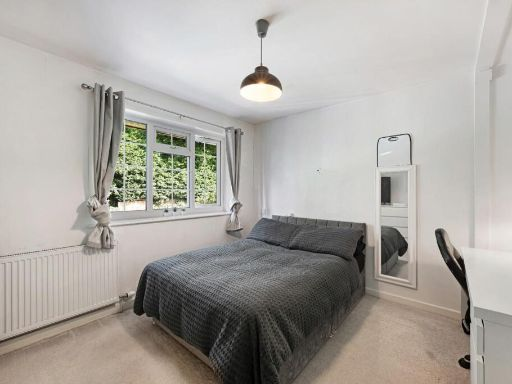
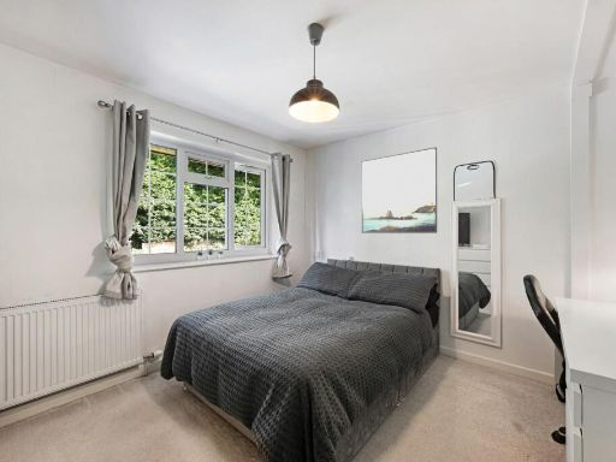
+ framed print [361,146,438,235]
